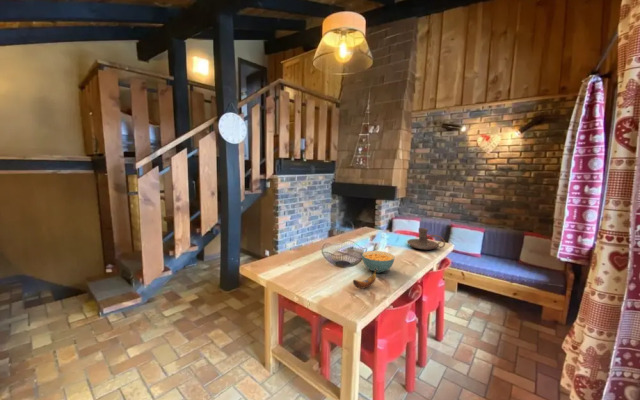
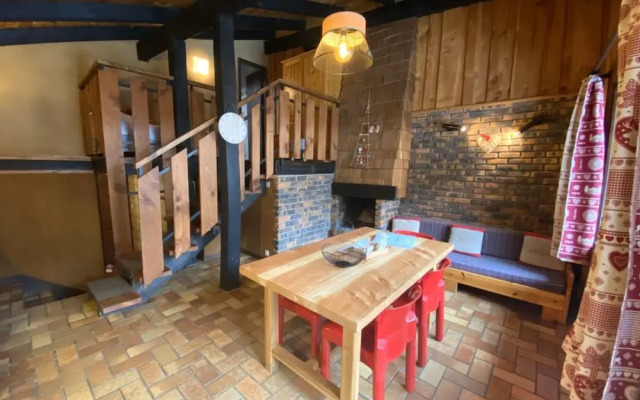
- banana [352,268,378,290]
- cereal bowl [361,250,396,274]
- candle holder [406,227,446,251]
